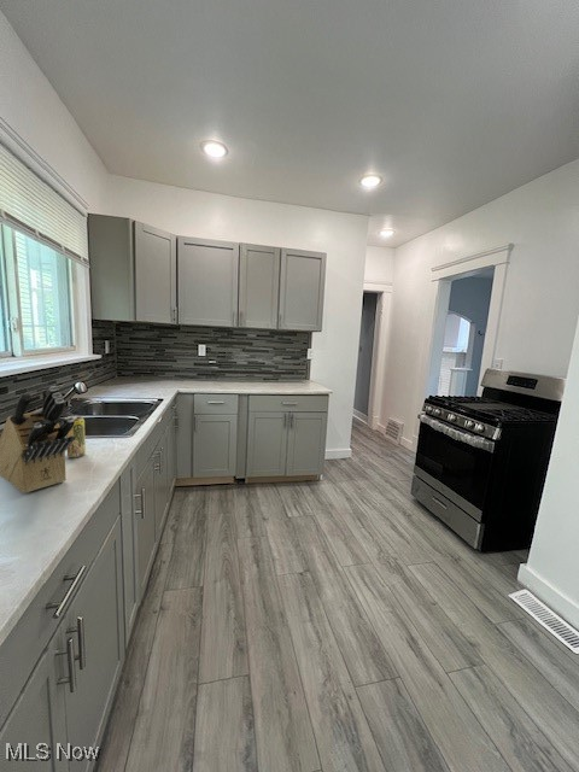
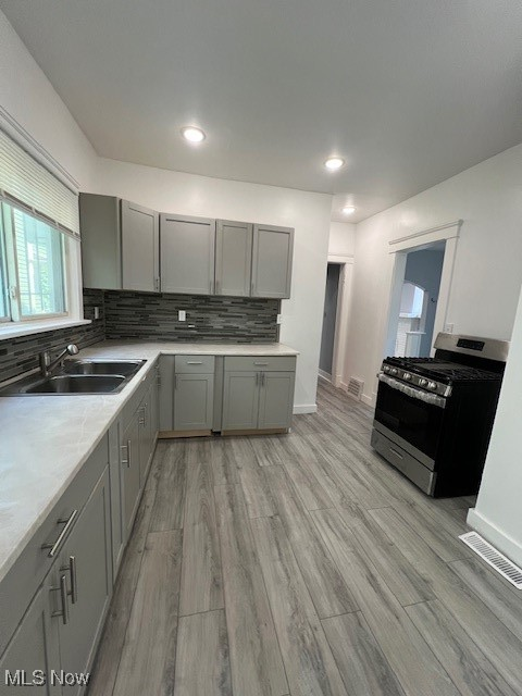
- beverage can [65,415,87,458]
- knife block [0,385,75,495]
